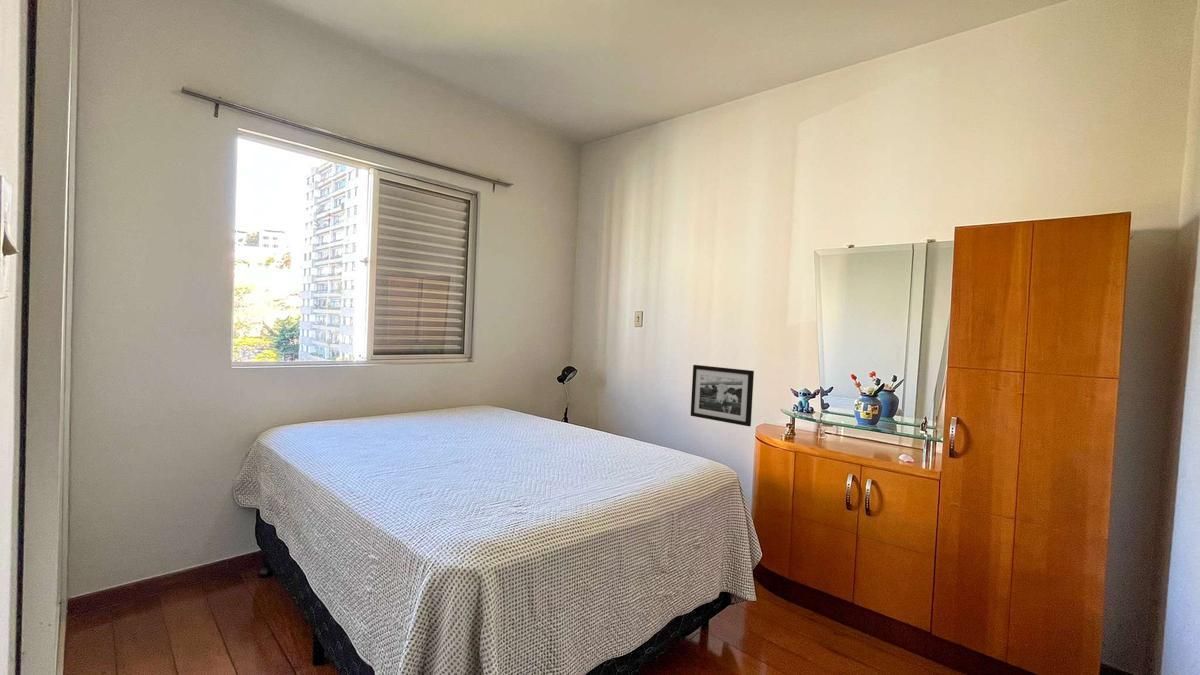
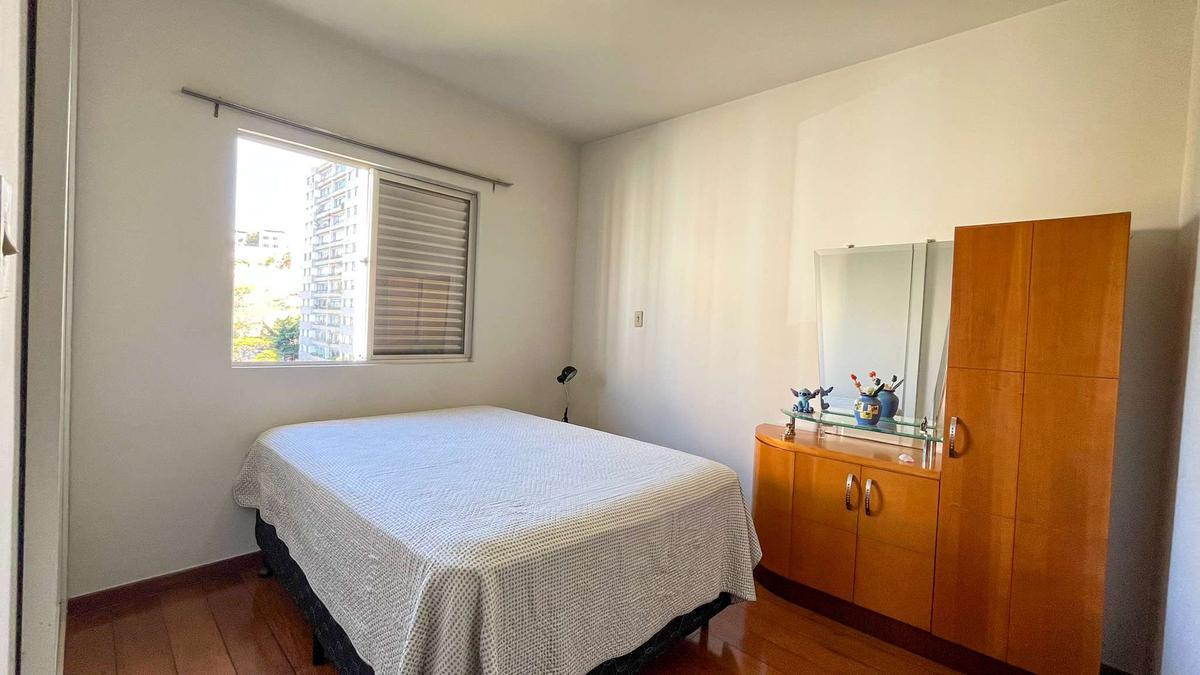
- picture frame [690,364,755,427]
